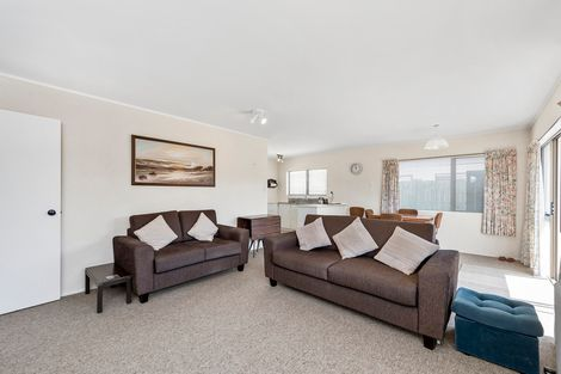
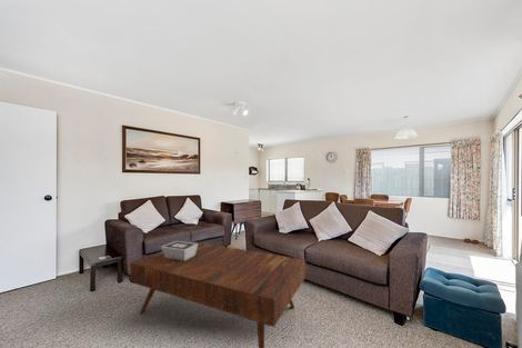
+ decorative box [160,240,198,260]
+ coffee table [129,240,305,348]
